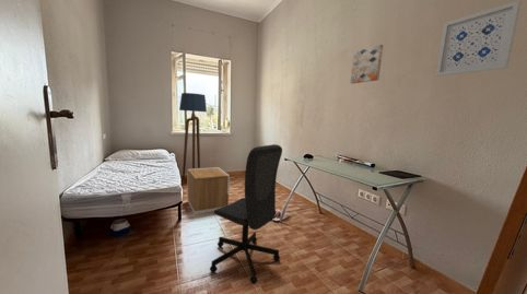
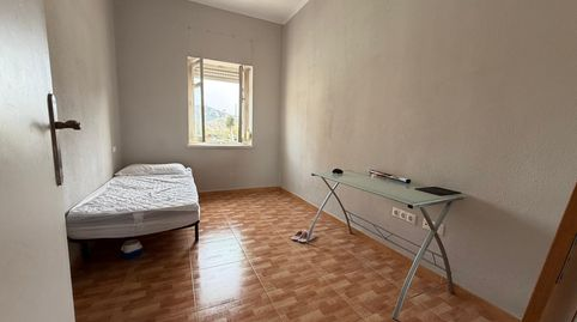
- office chair [209,143,283,285]
- wall art [349,44,384,85]
- floor lamp [178,92,208,180]
- wall art [435,0,523,78]
- nightstand [186,166,231,215]
